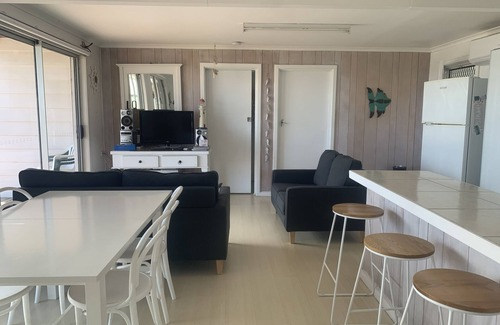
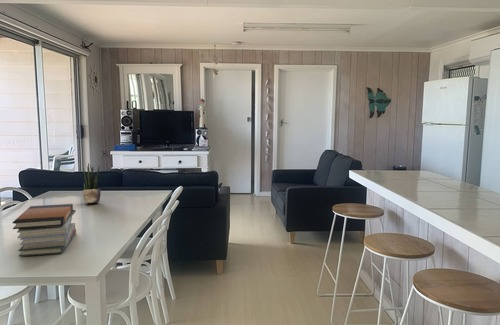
+ potted plant [82,162,102,204]
+ book stack [11,203,77,257]
